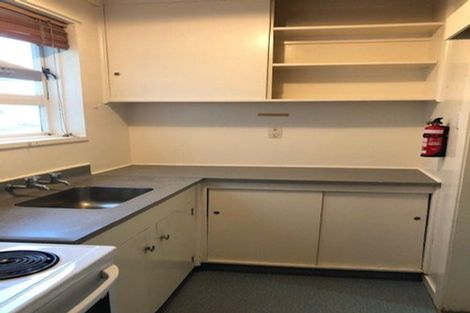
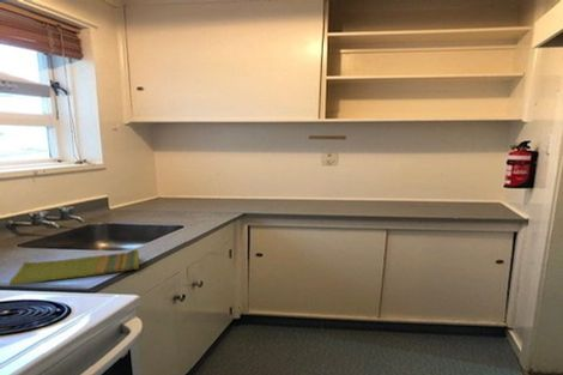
+ dish towel [8,248,140,288]
